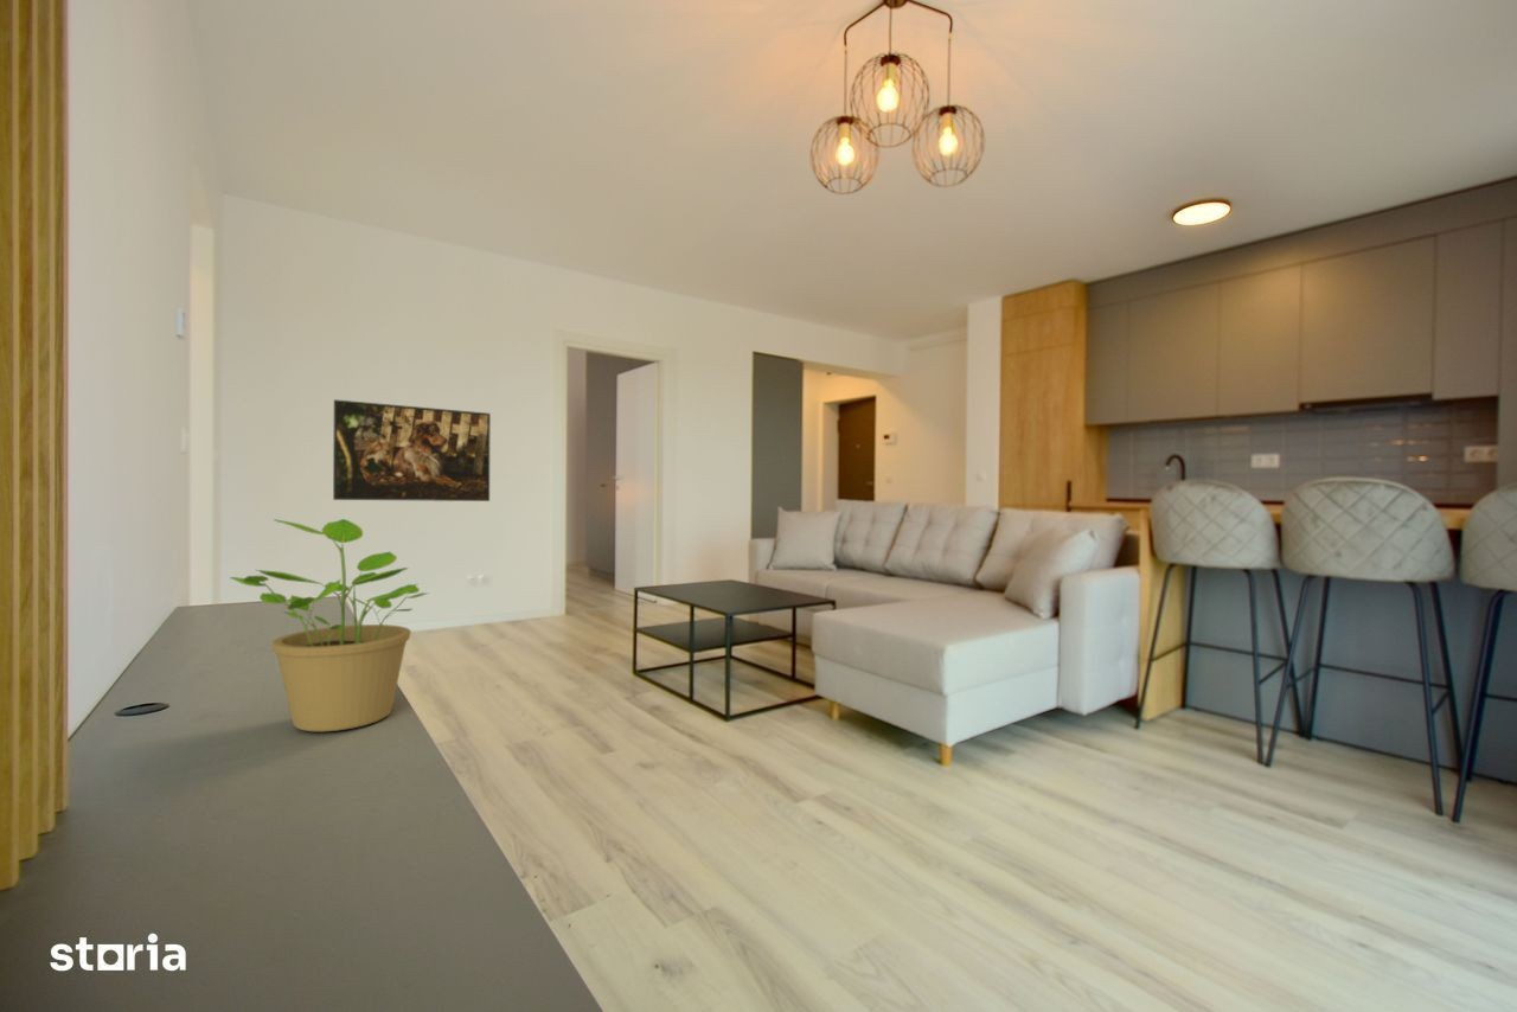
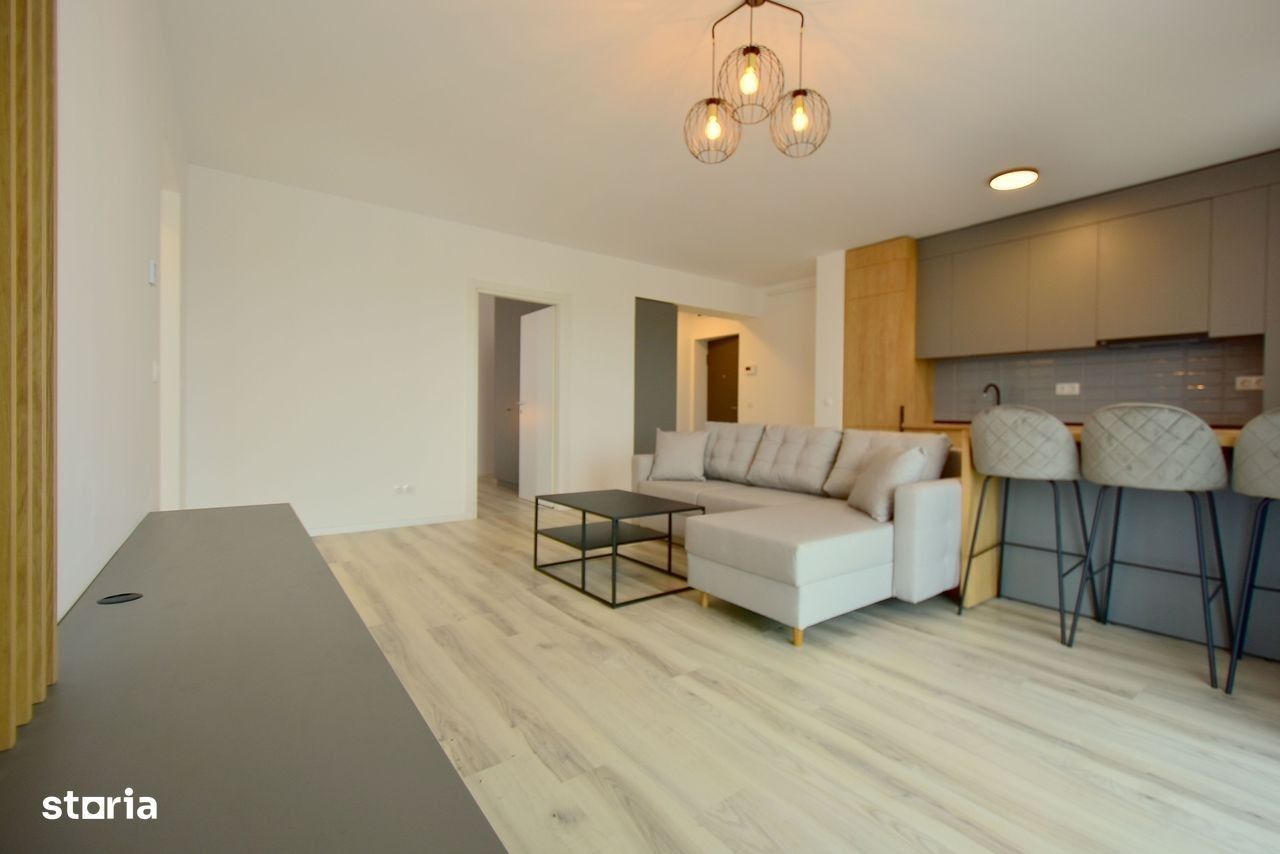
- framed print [332,398,492,502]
- potted plant [229,518,431,732]
